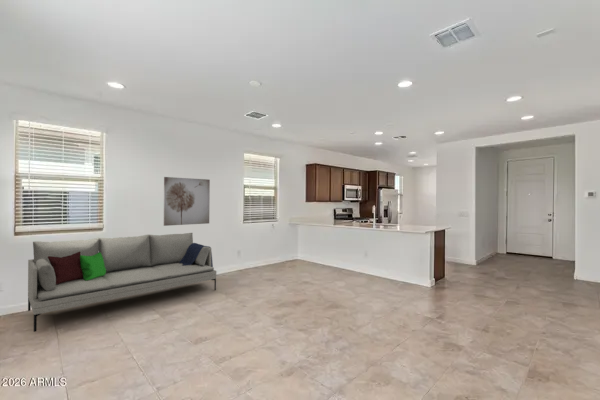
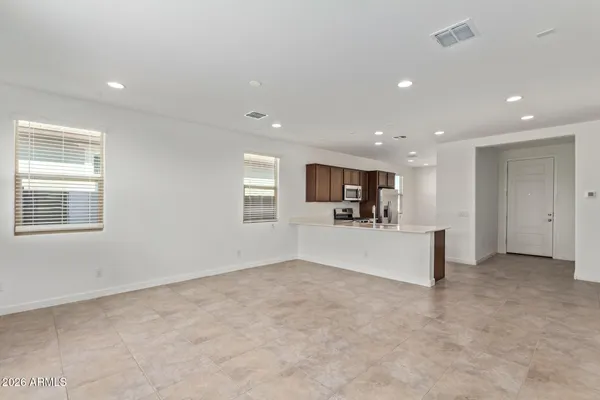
- wall art [163,176,211,227]
- sofa [27,232,217,333]
